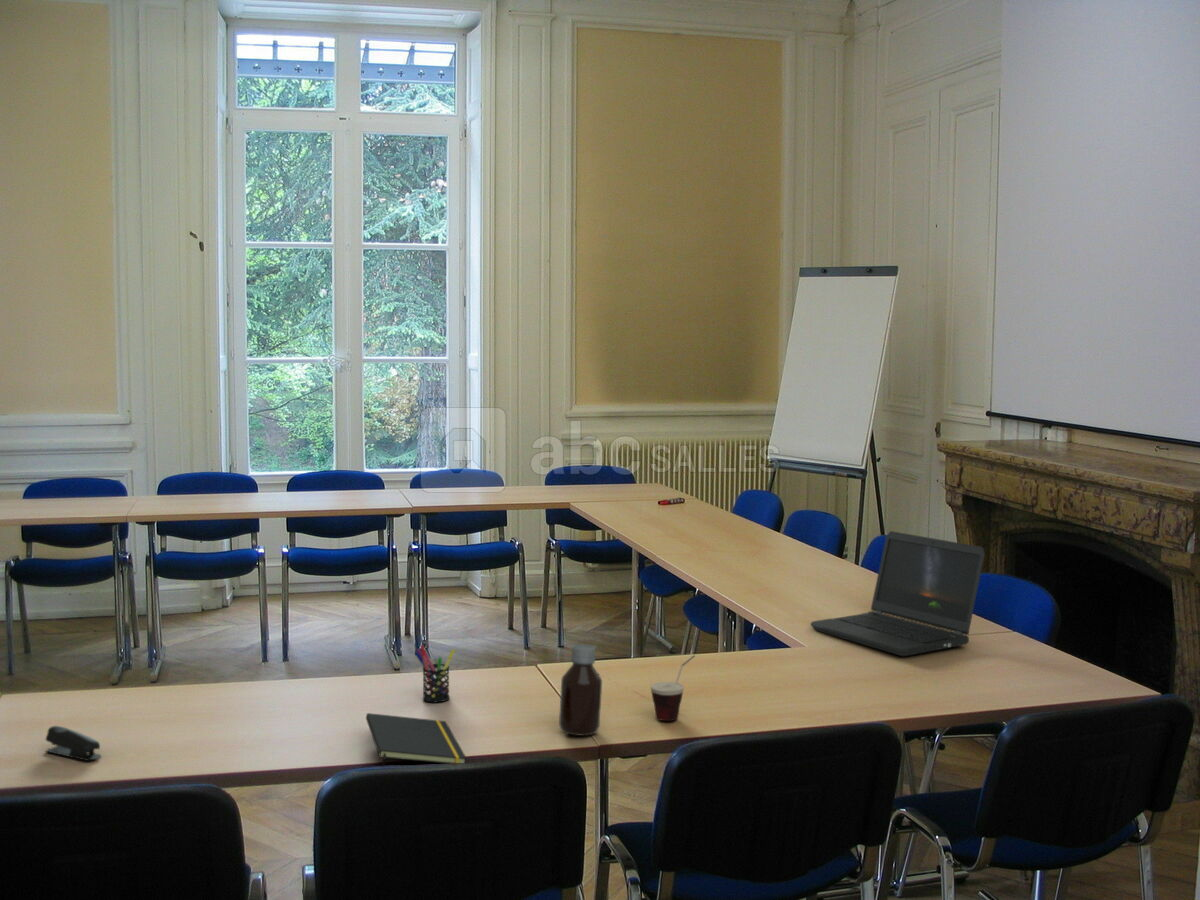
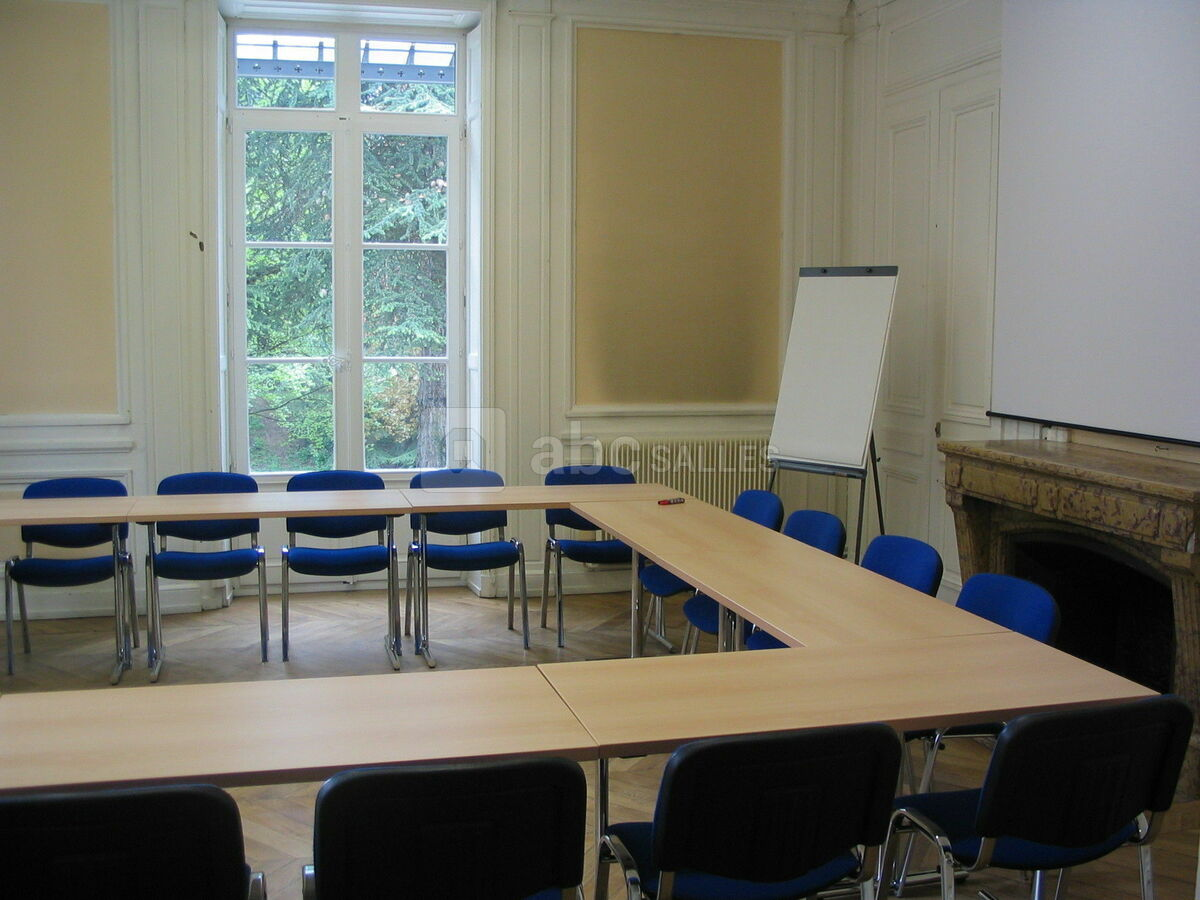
- bottle [558,643,603,737]
- pen holder [414,644,456,703]
- stapler [45,725,103,762]
- cup [650,654,696,722]
- notepad [365,712,468,767]
- laptop computer [809,530,986,657]
